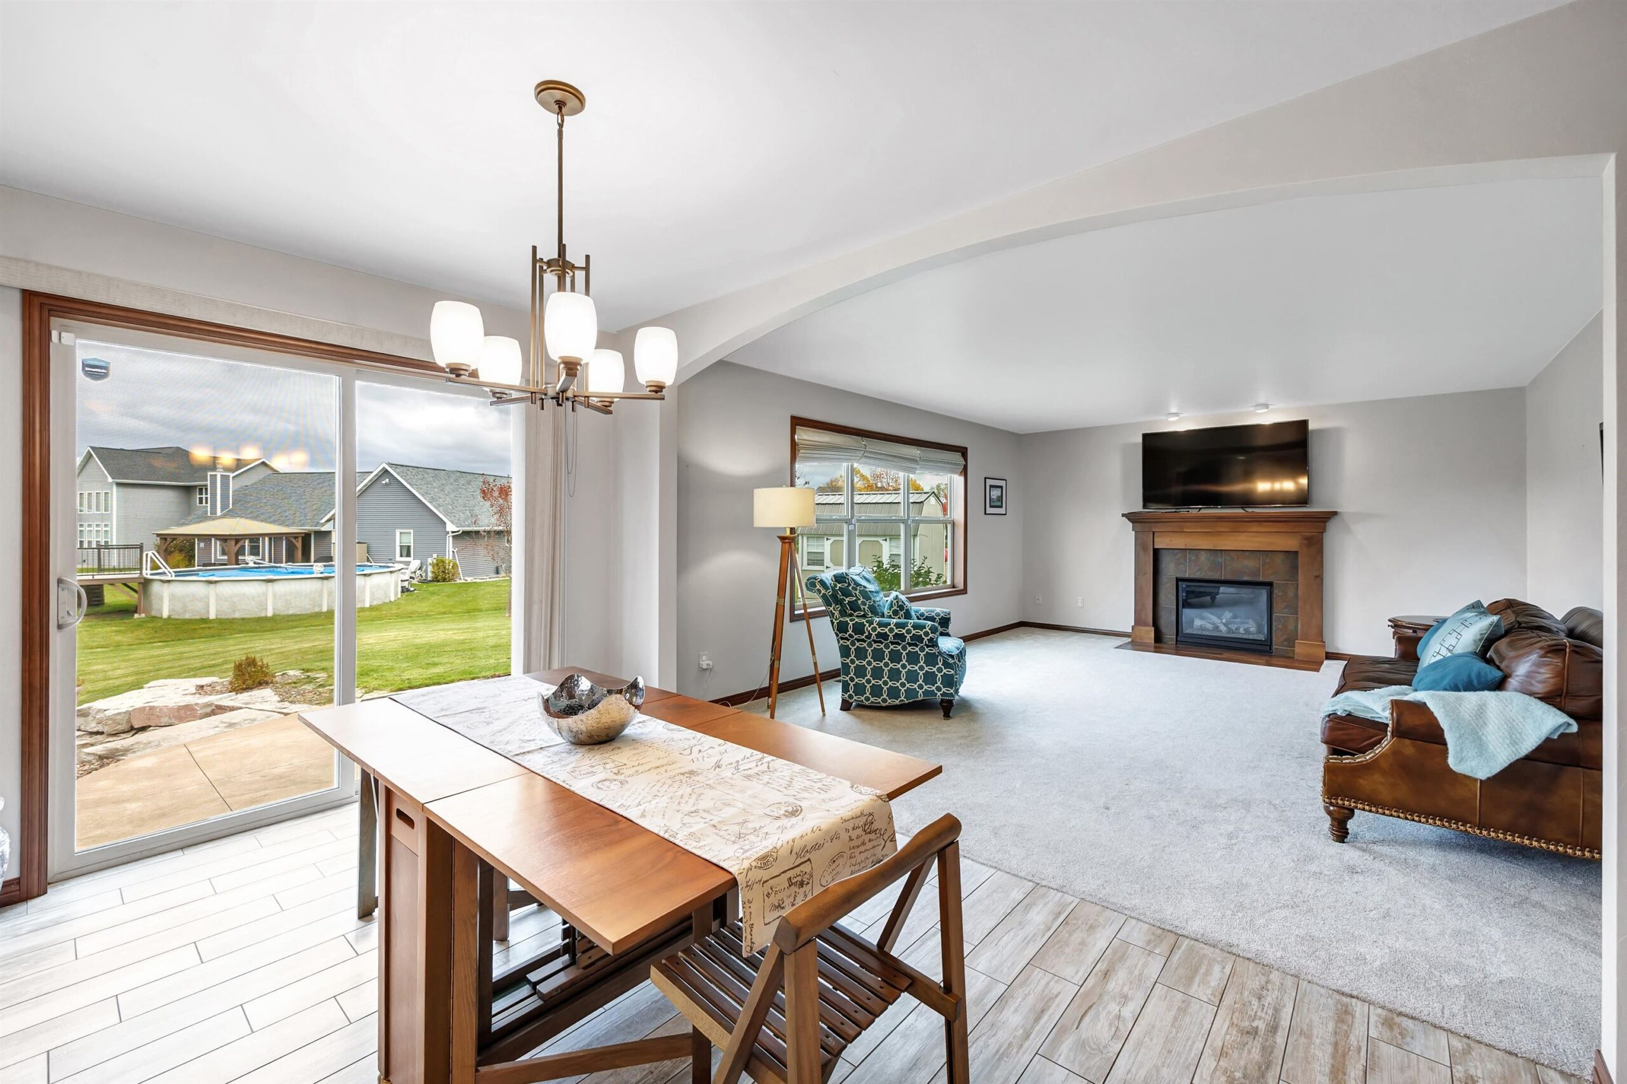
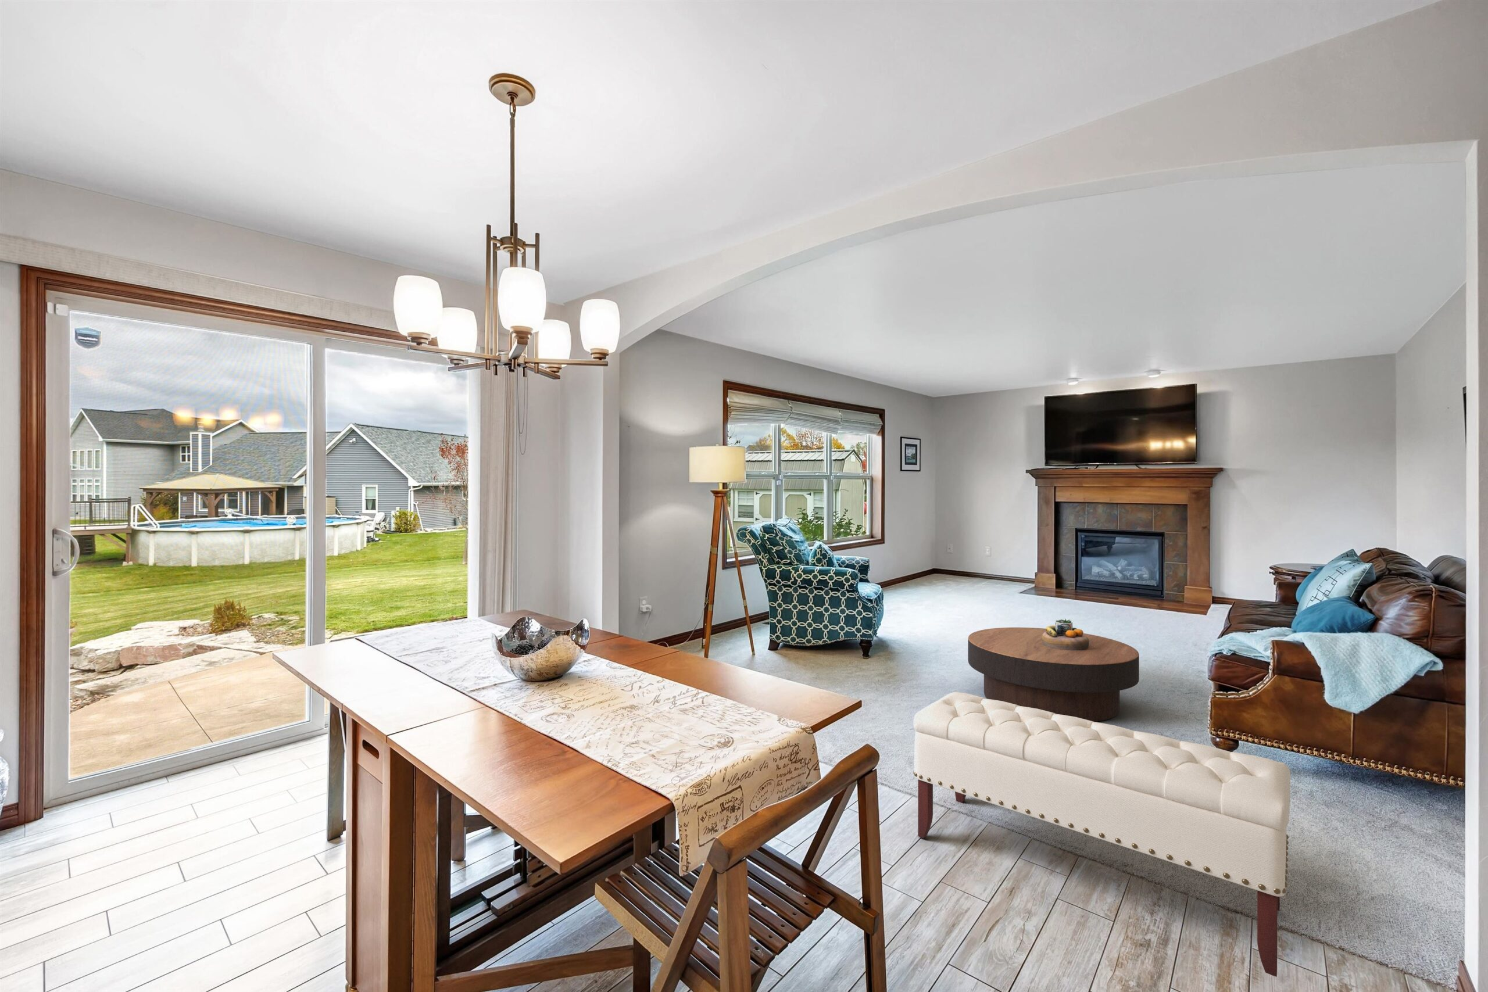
+ coffee table [968,627,1140,722]
+ bench [912,692,1291,978]
+ decorative bowl [1042,618,1089,650]
